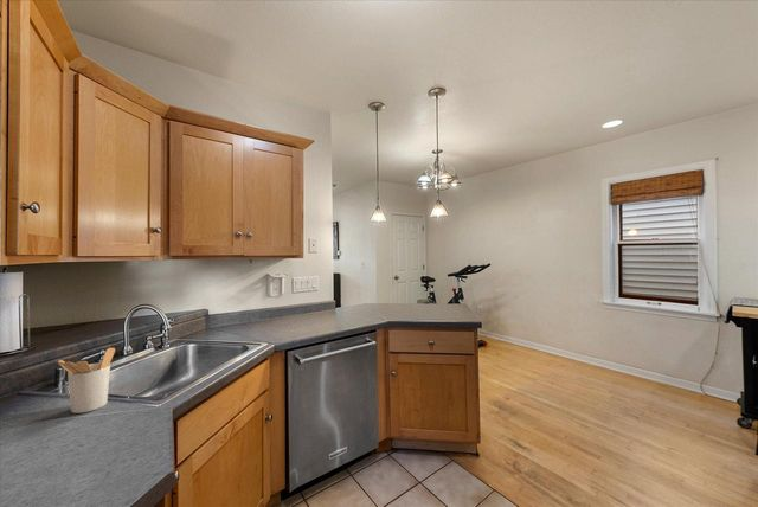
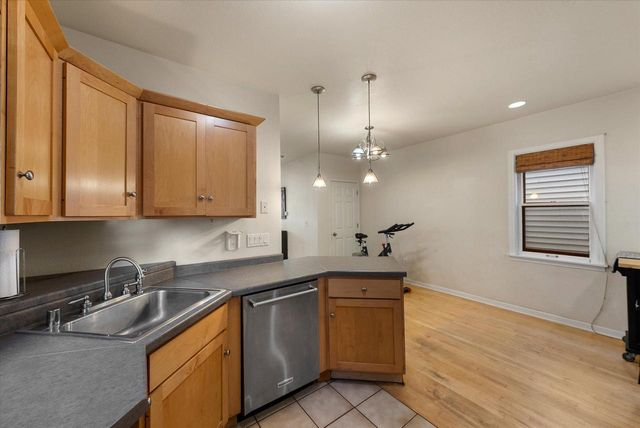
- utensil holder [57,347,116,415]
